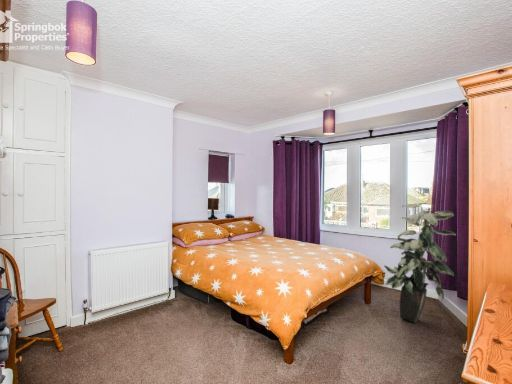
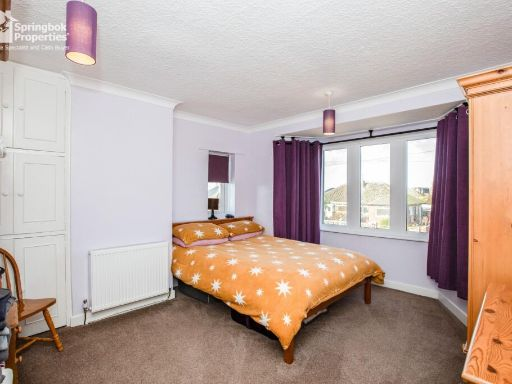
- indoor plant [383,203,457,324]
